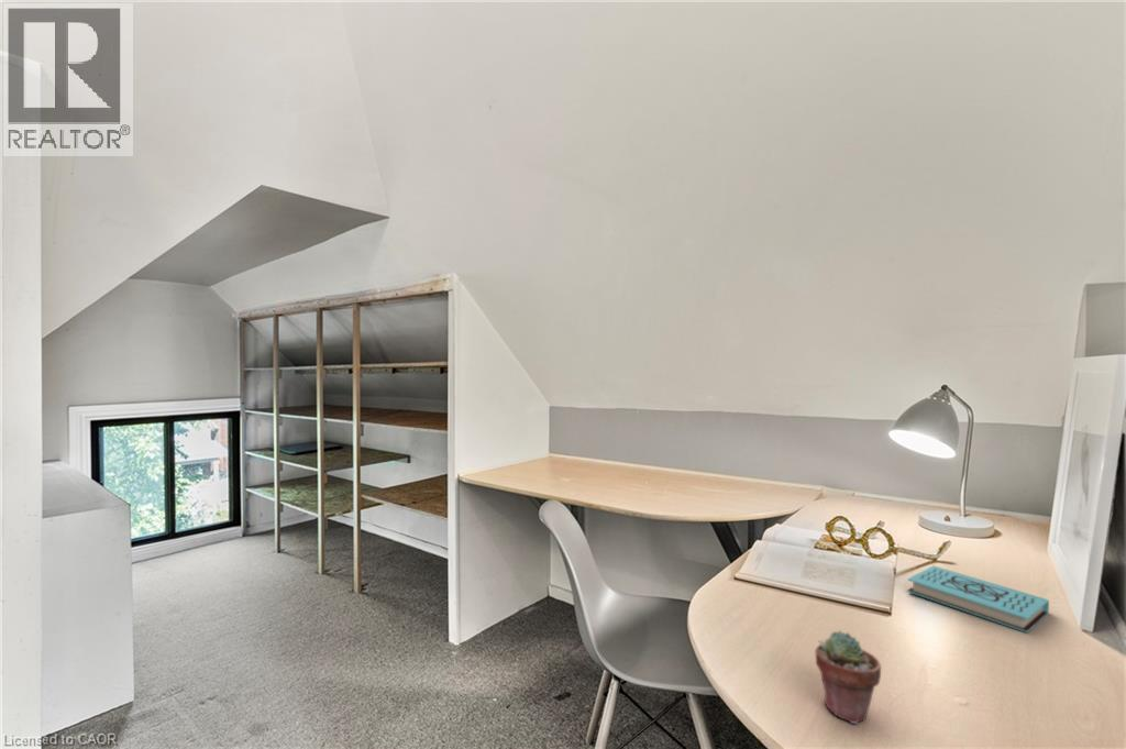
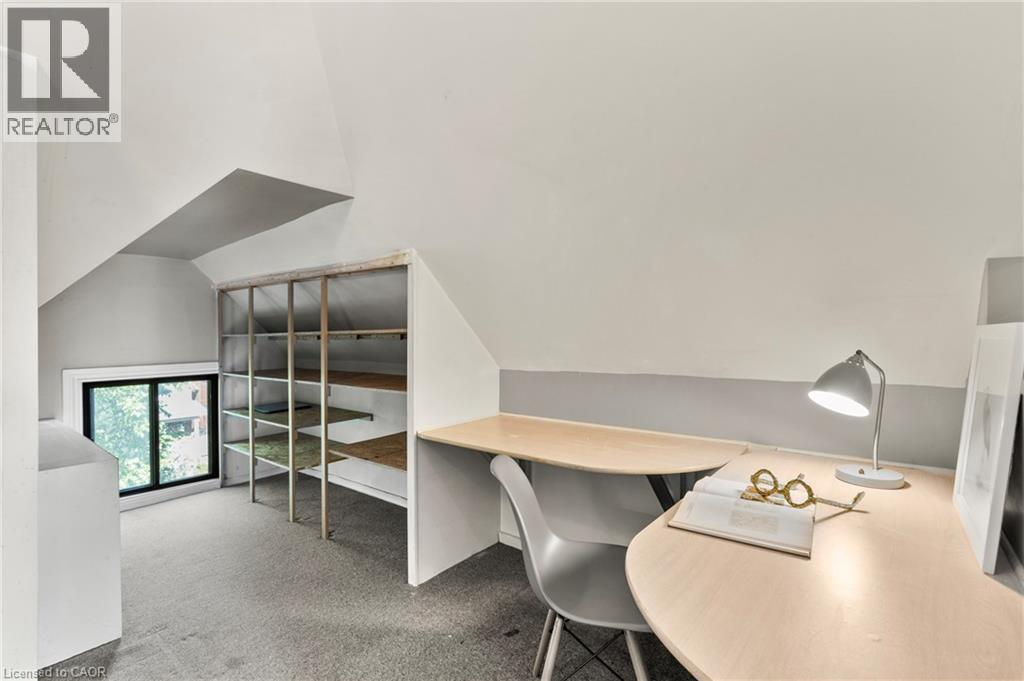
- book [906,564,1050,634]
- potted succulent [814,629,882,725]
